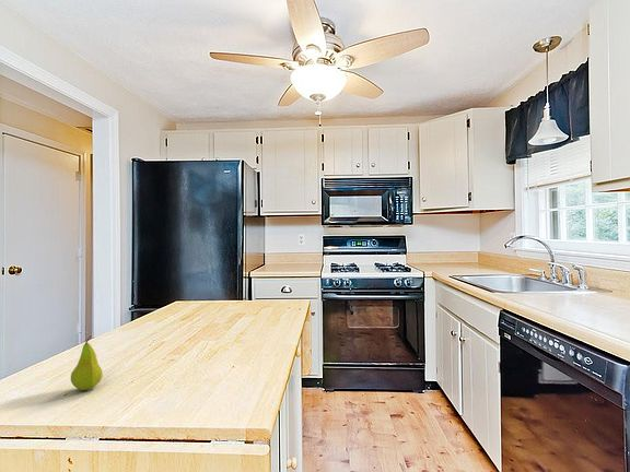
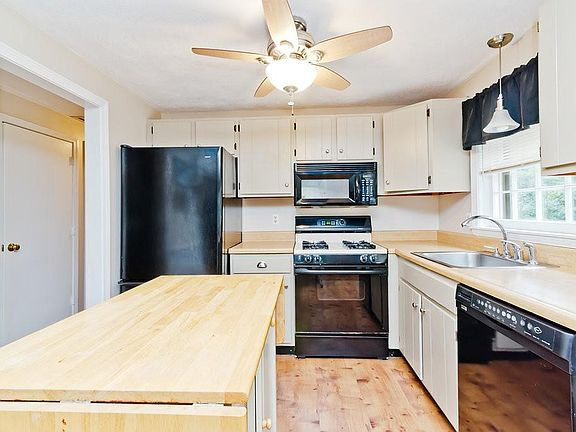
- fruit [70,334,104,391]
